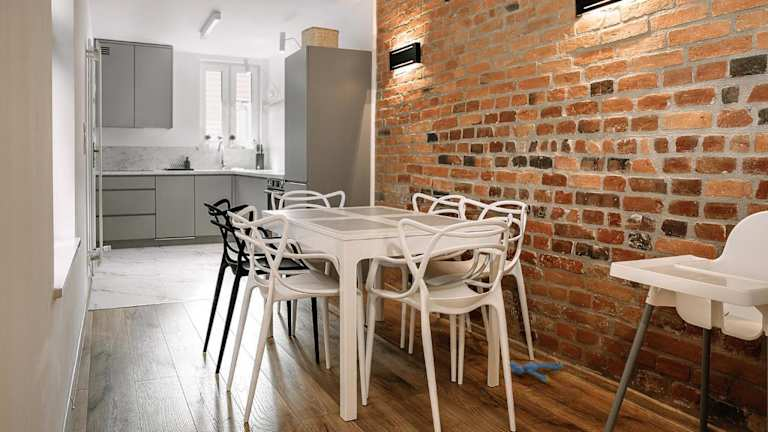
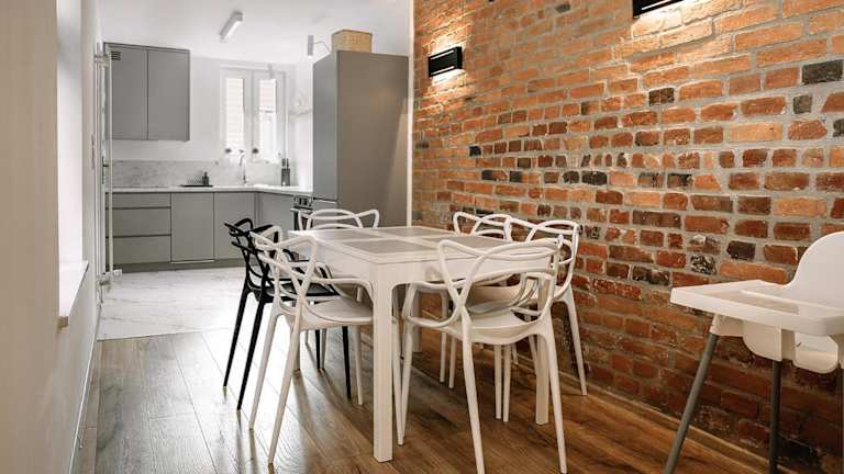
- plush toy [509,358,565,383]
